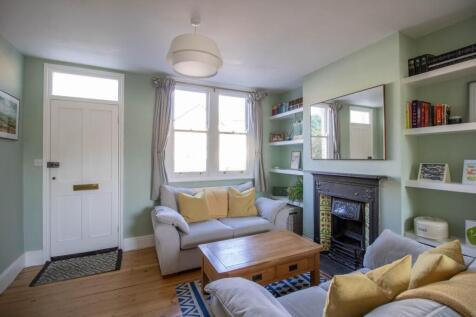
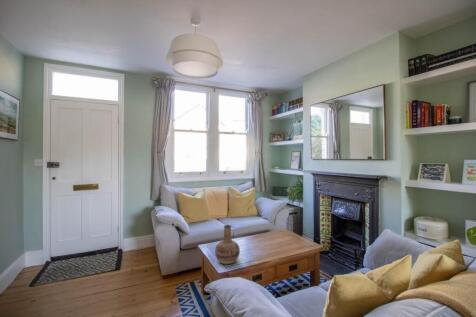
+ vase [214,224,241,265]
